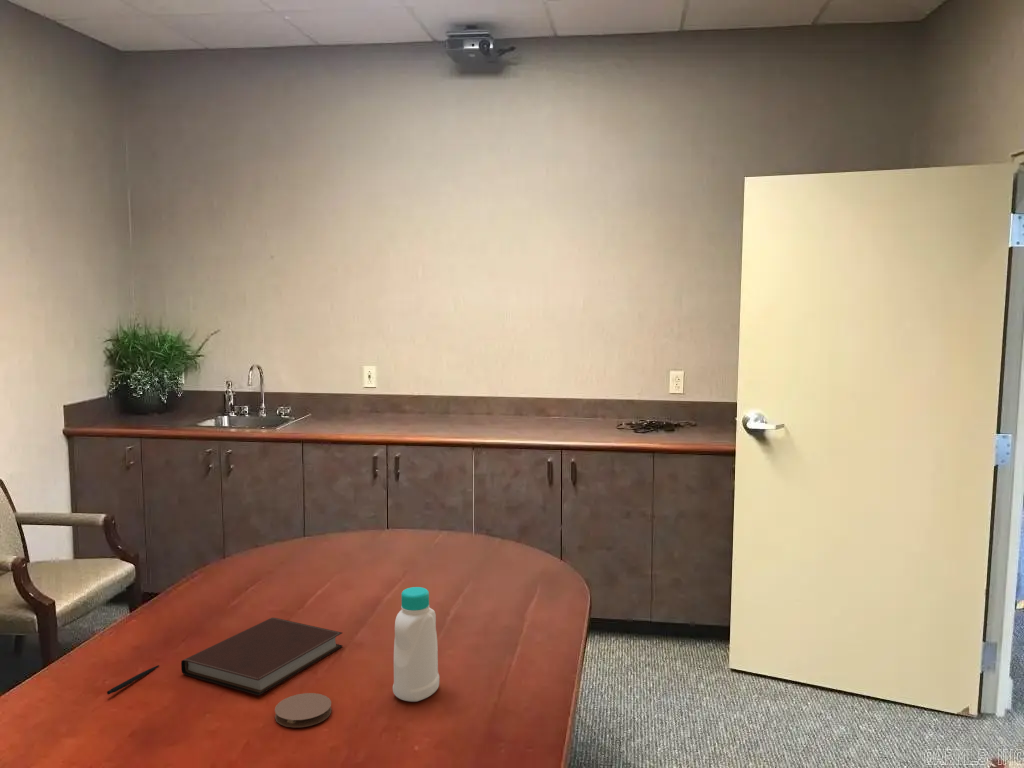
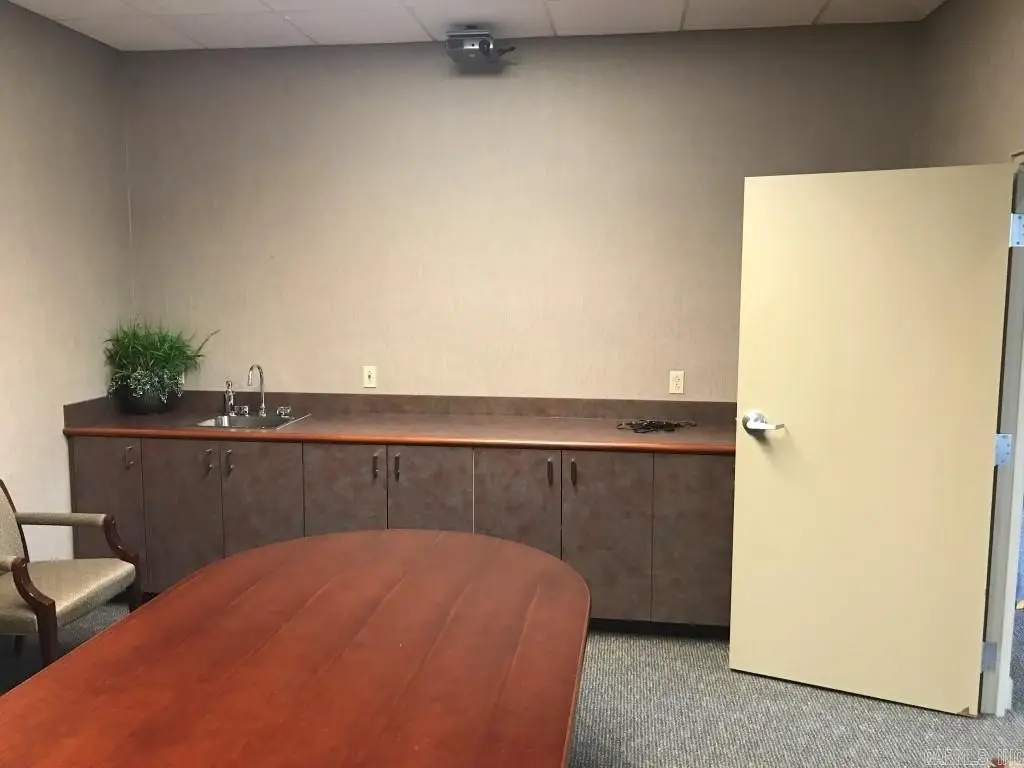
- bottle [392,586,440,703]
- pen [106,664,160,695]
- notebook [180,617,344,696]
- coaster [274,692,332,728]
